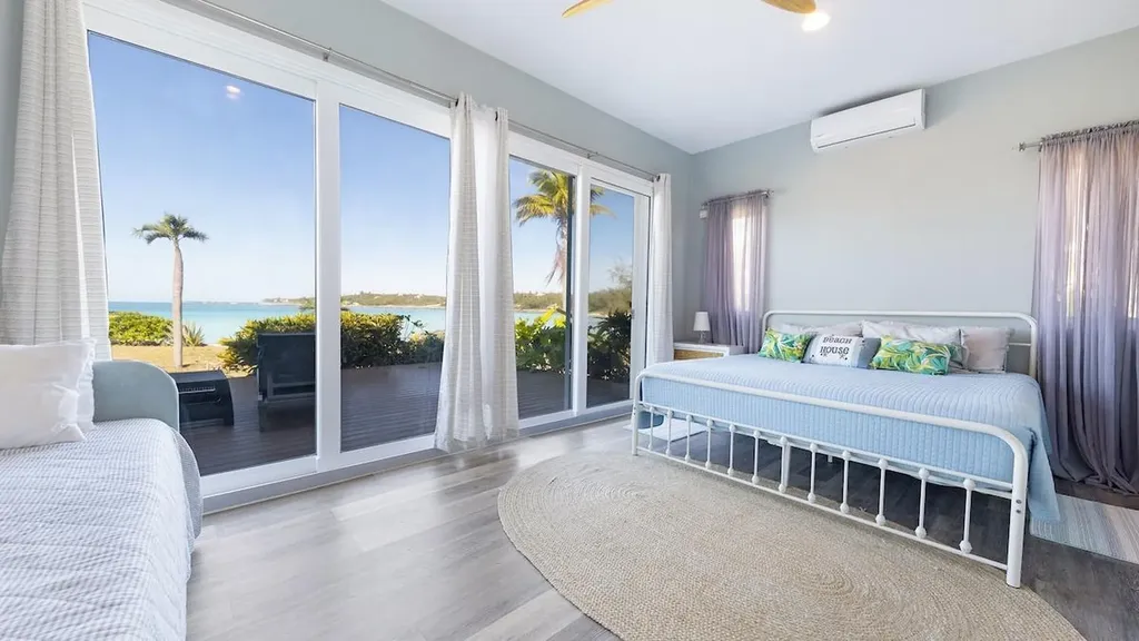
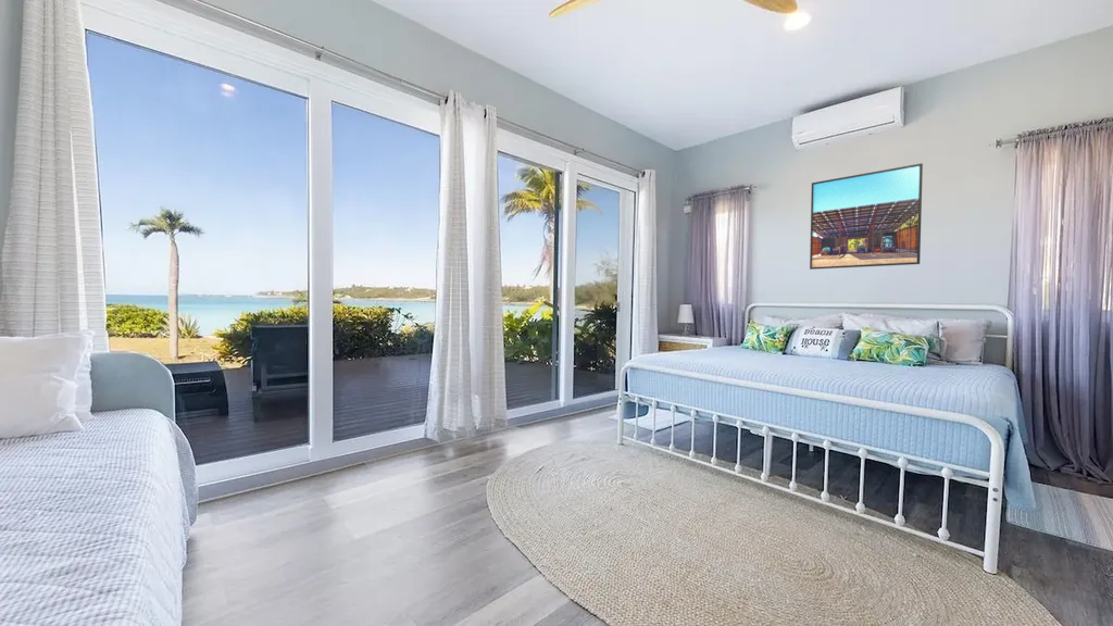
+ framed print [809,162,924,271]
